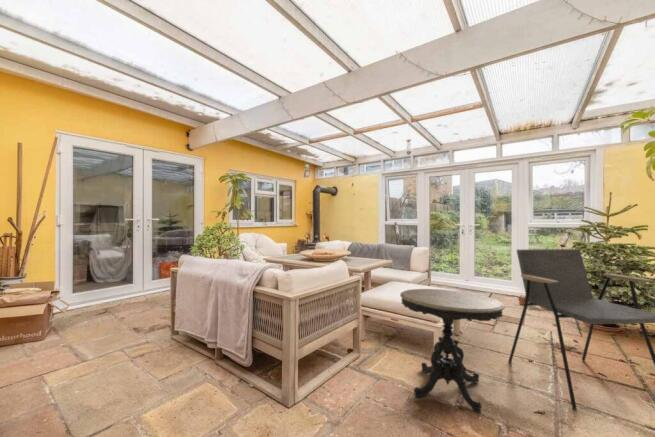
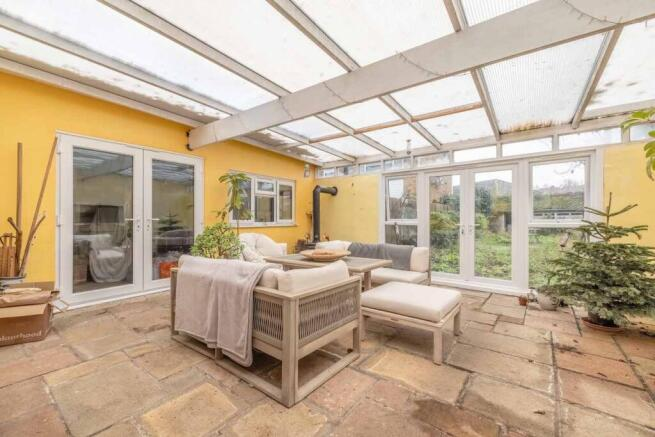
- side table [399,288,506,414]
- armchair [508,248,655,411]
